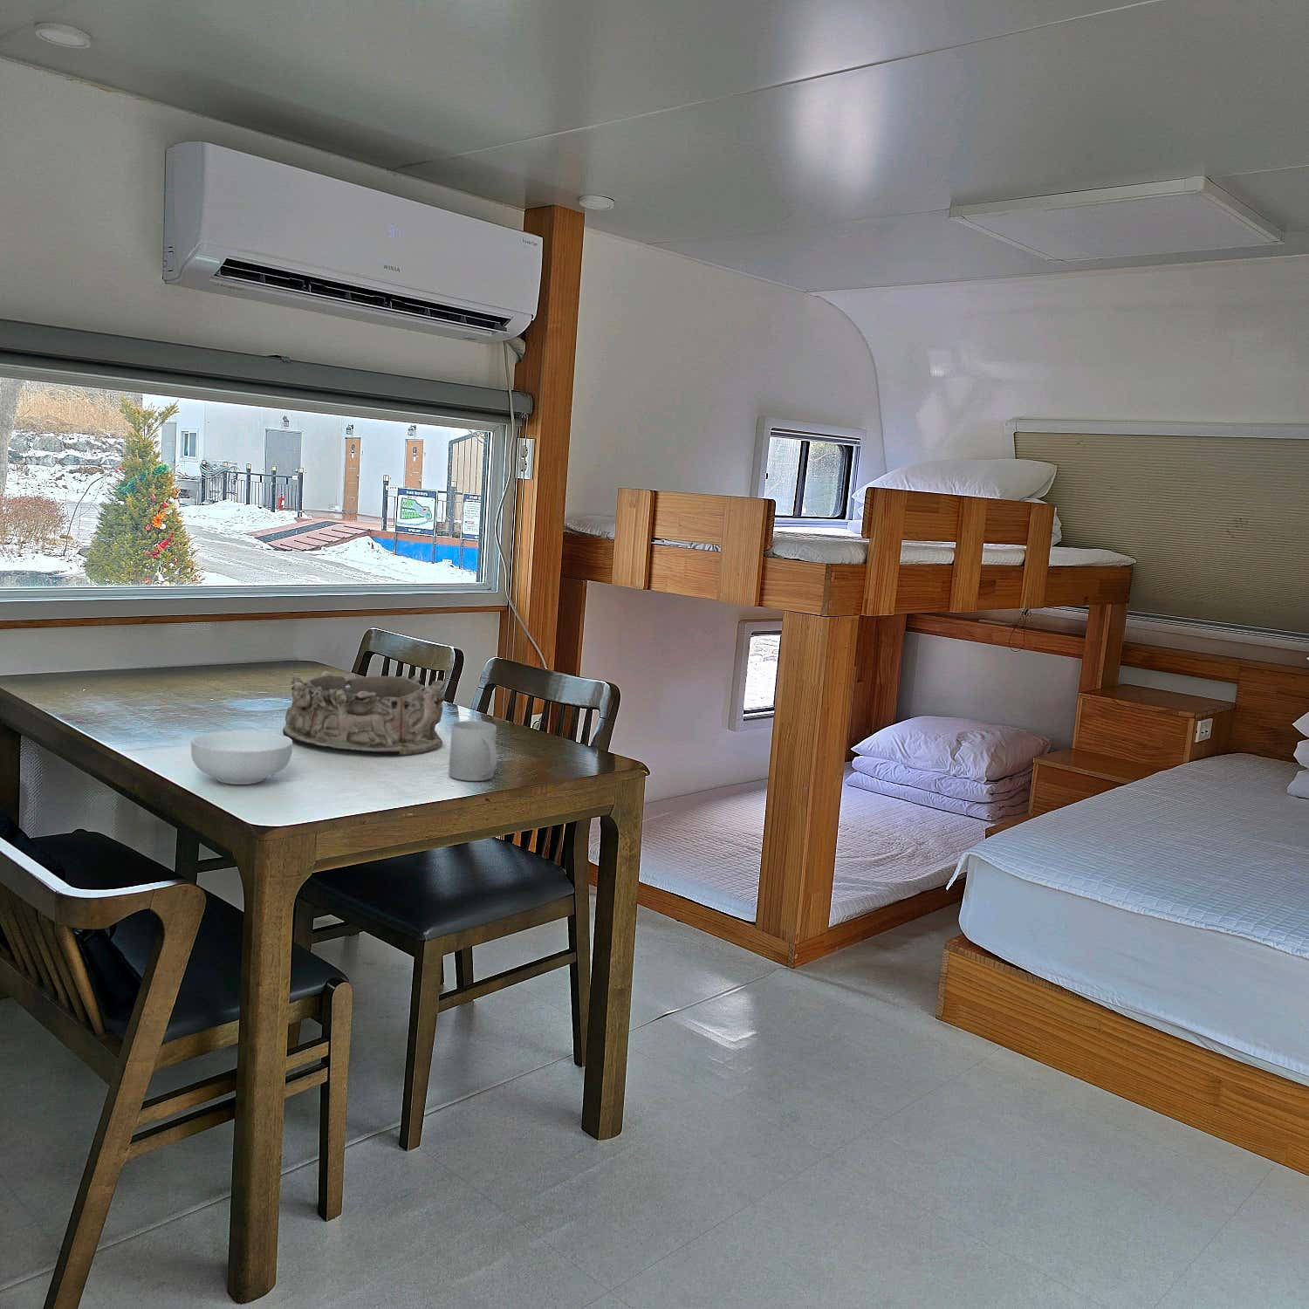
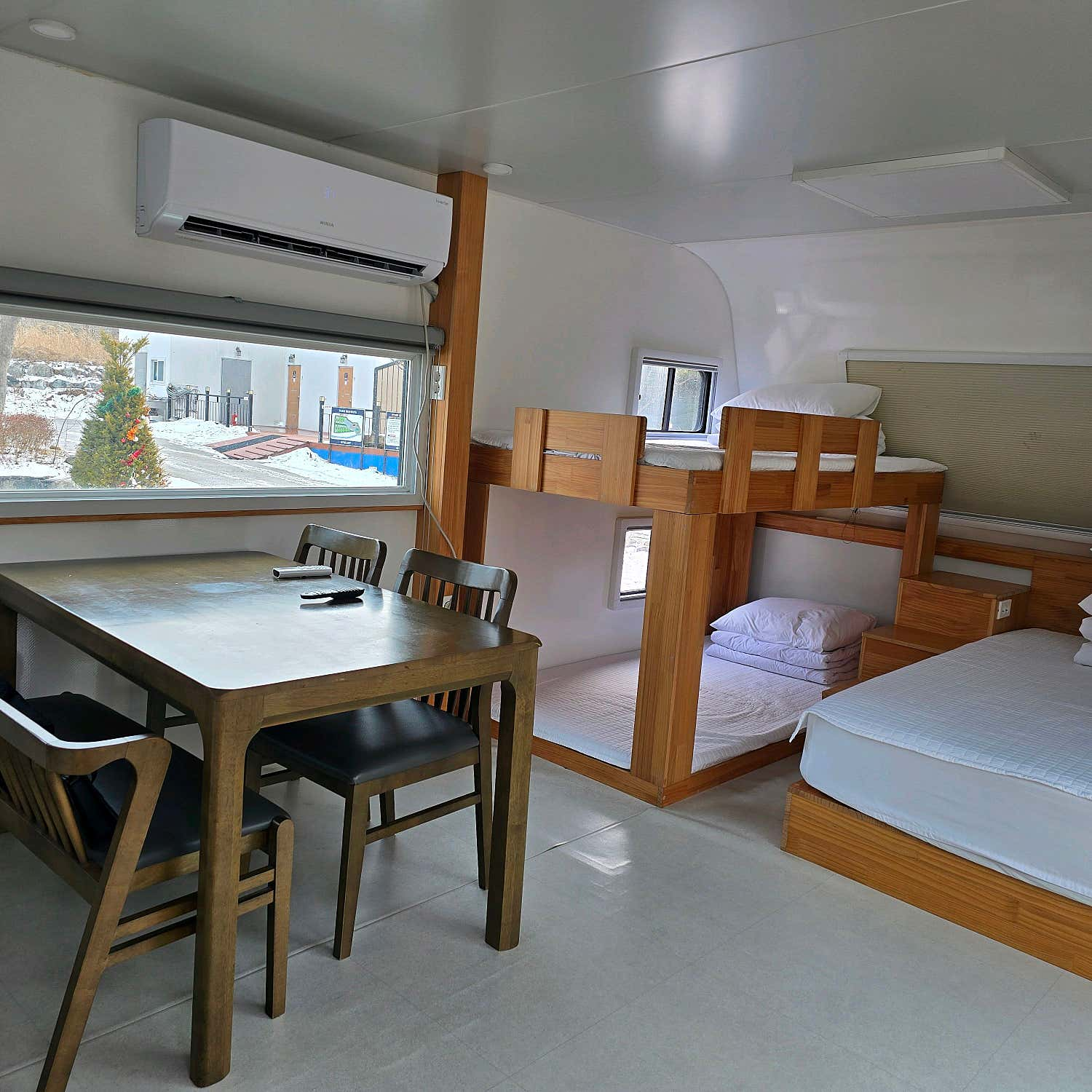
- cereal bowl [191,730,294,785]
- mug [447,720,499,782]
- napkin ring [282,670,446,755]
